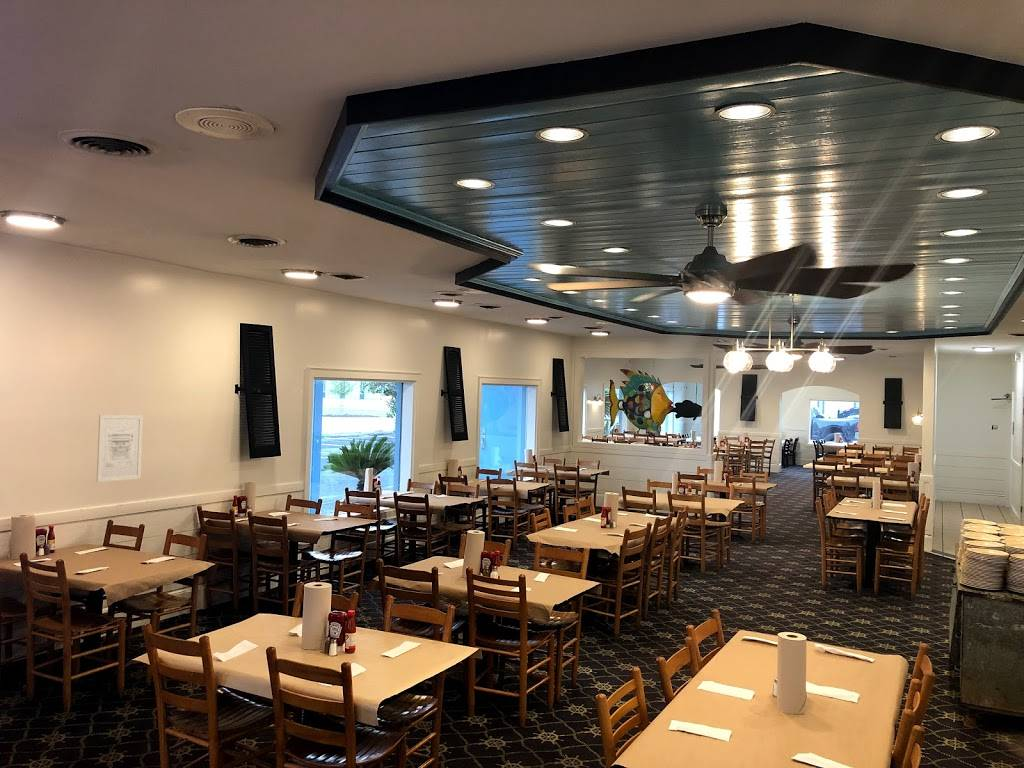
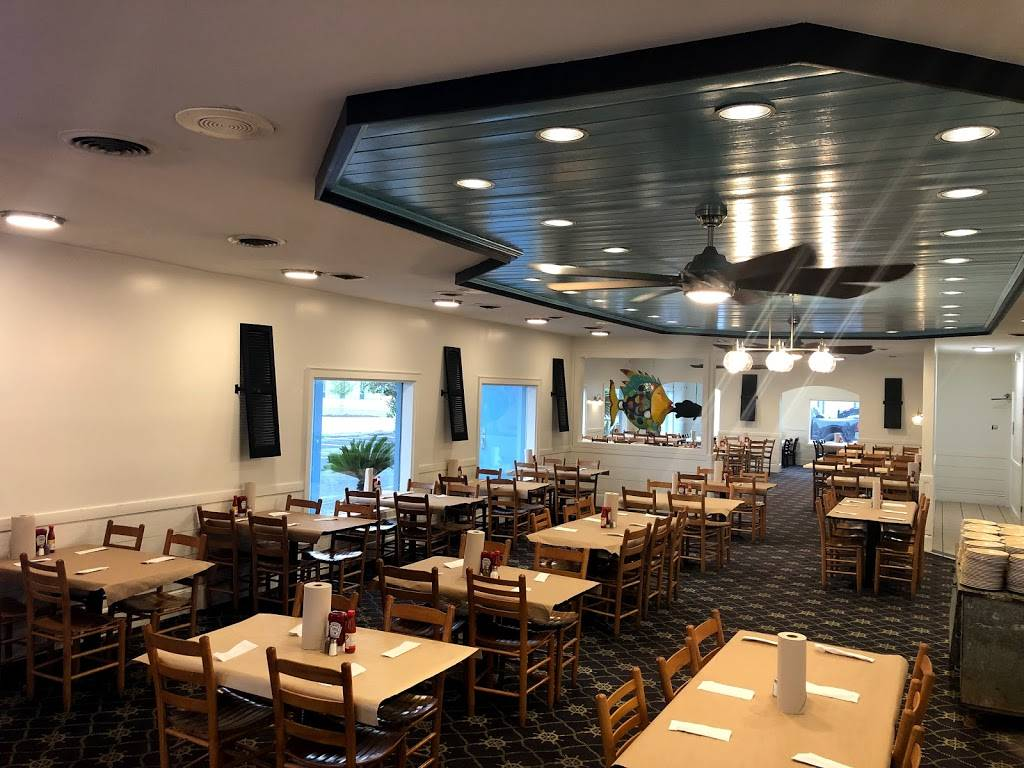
- wall art [96,414,144,483]
